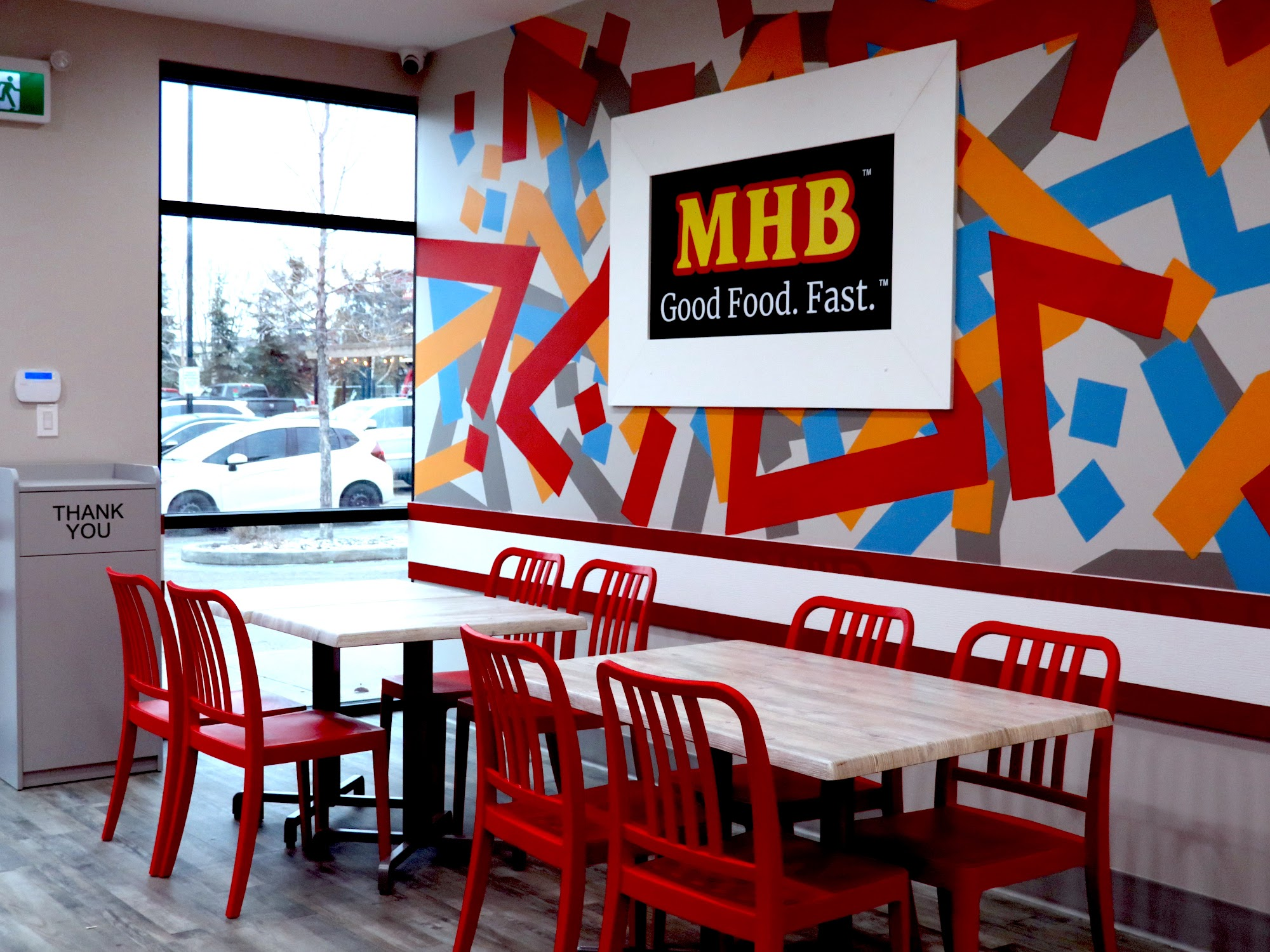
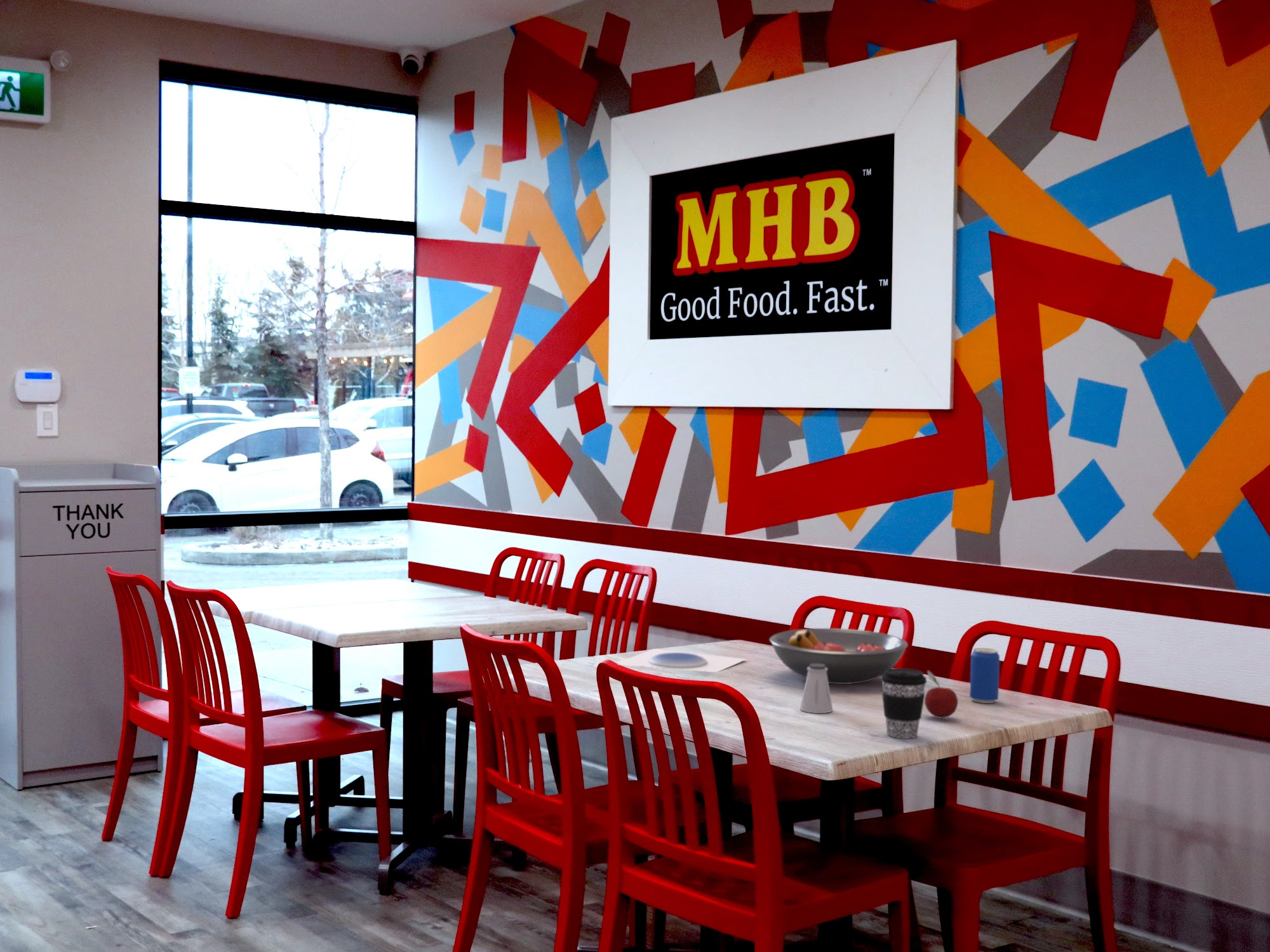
+ fruit [924,670,959,719]
+ saltshaker [799,664,834,714]
+ plate [616,648,747,673]
+ beverage can [969,647,1000,704]
+ fruit bowl [769,628,909,685]
+ coffee cup [880,668,927,739]
